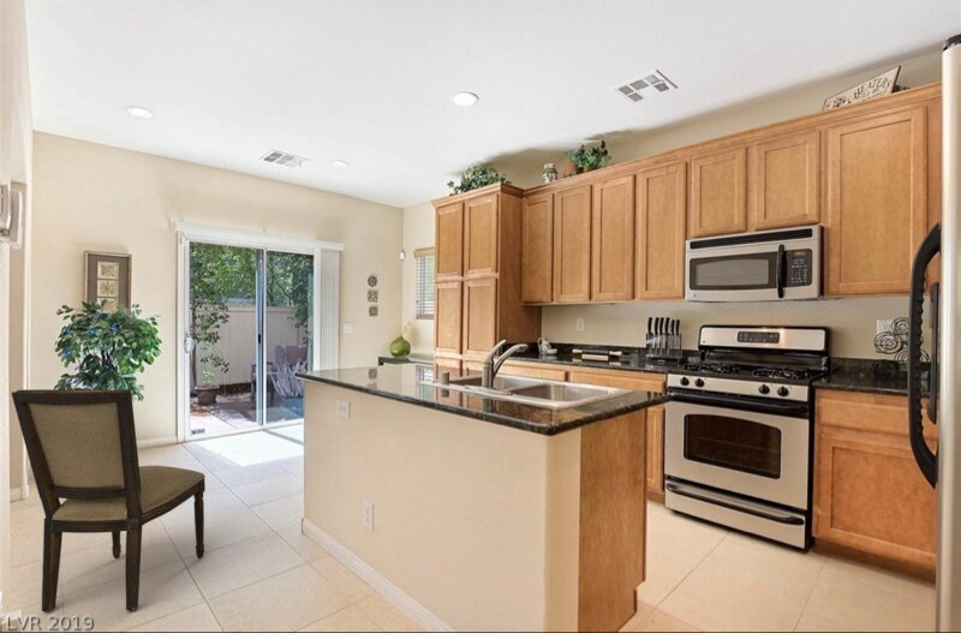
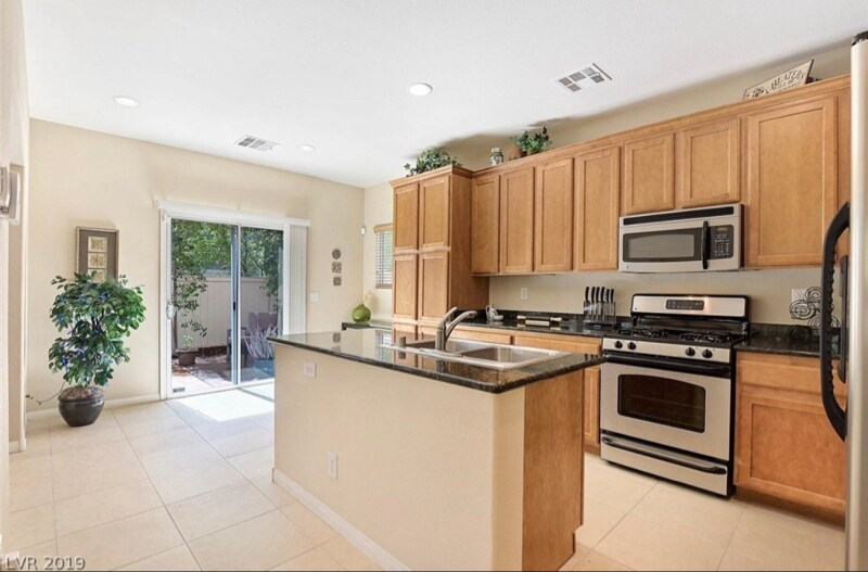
- dining chair [11,388,207,614]
